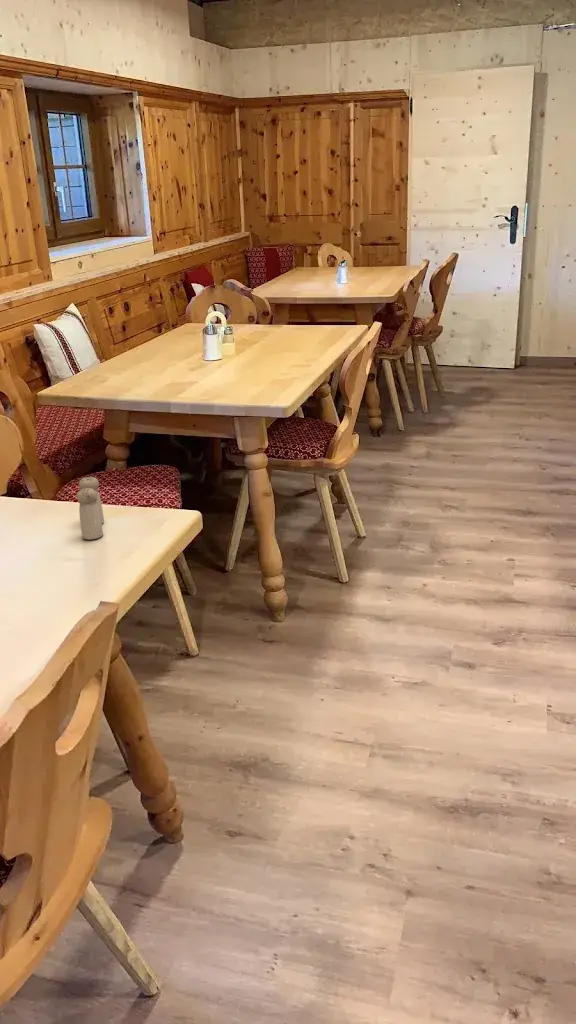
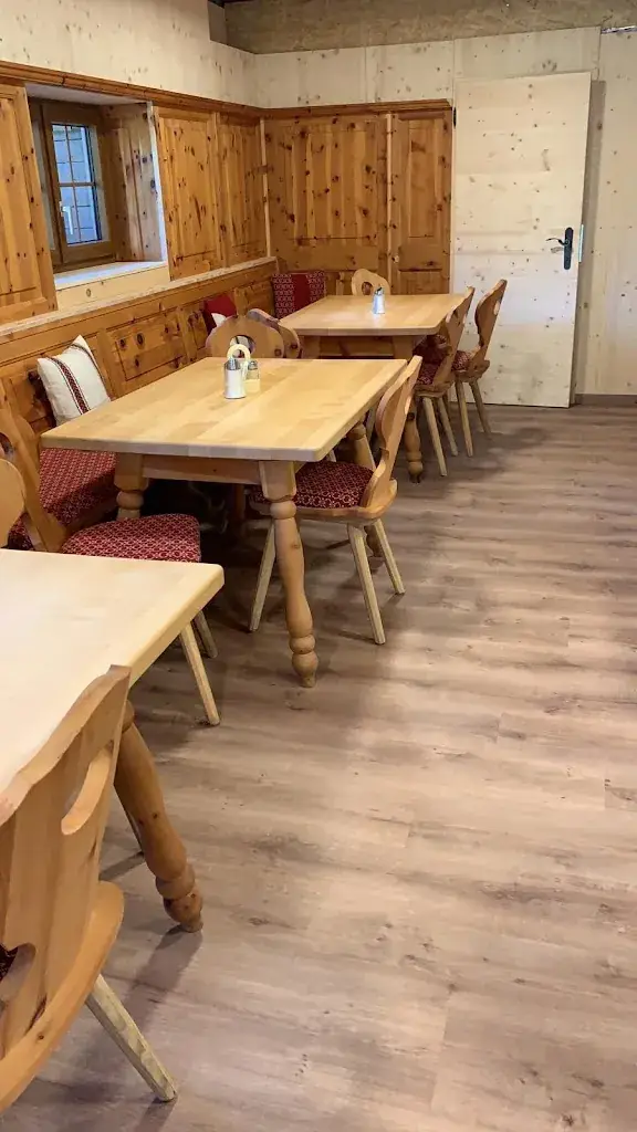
- salt and pepper shaker [76,476,105,540]
